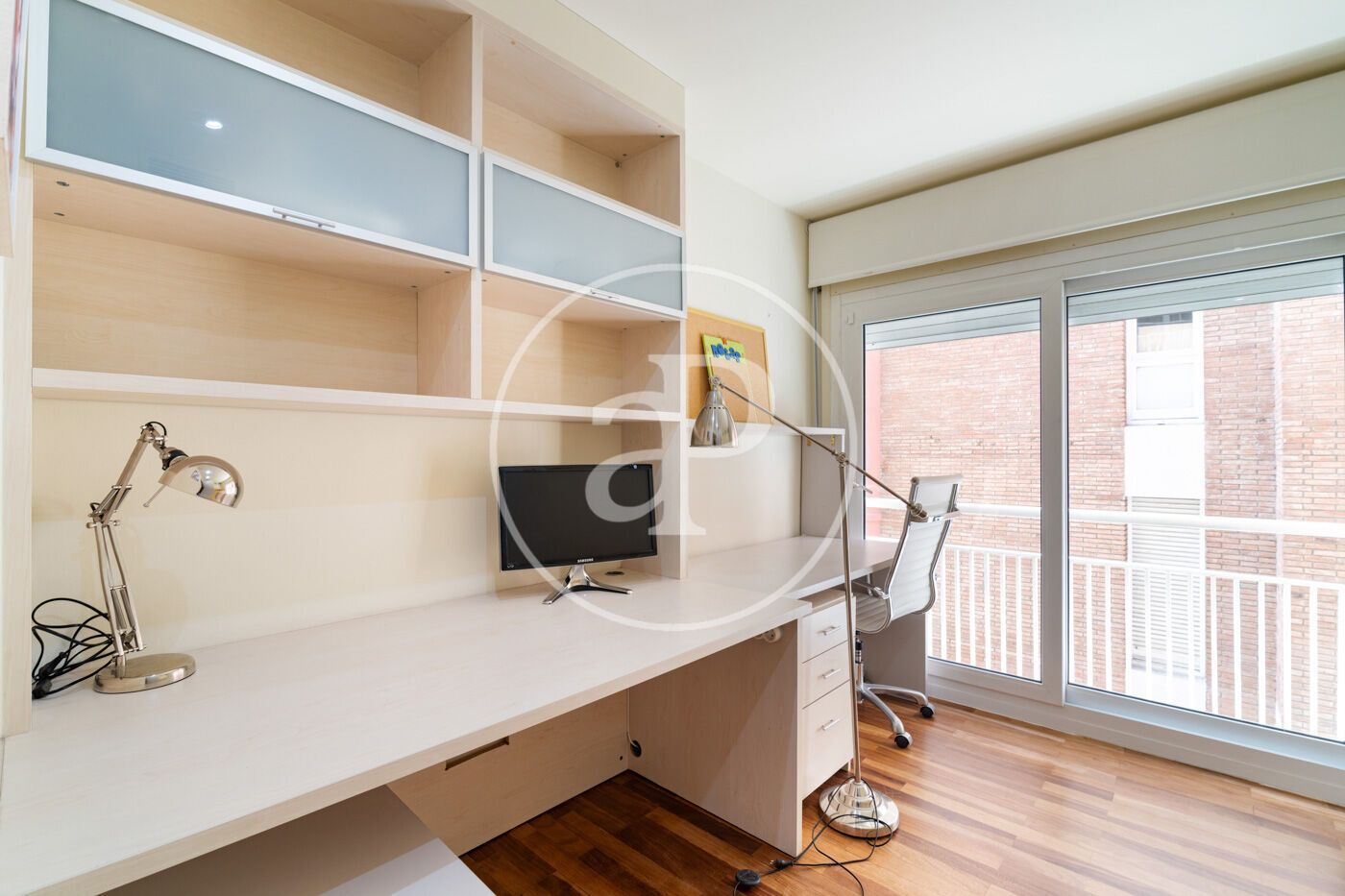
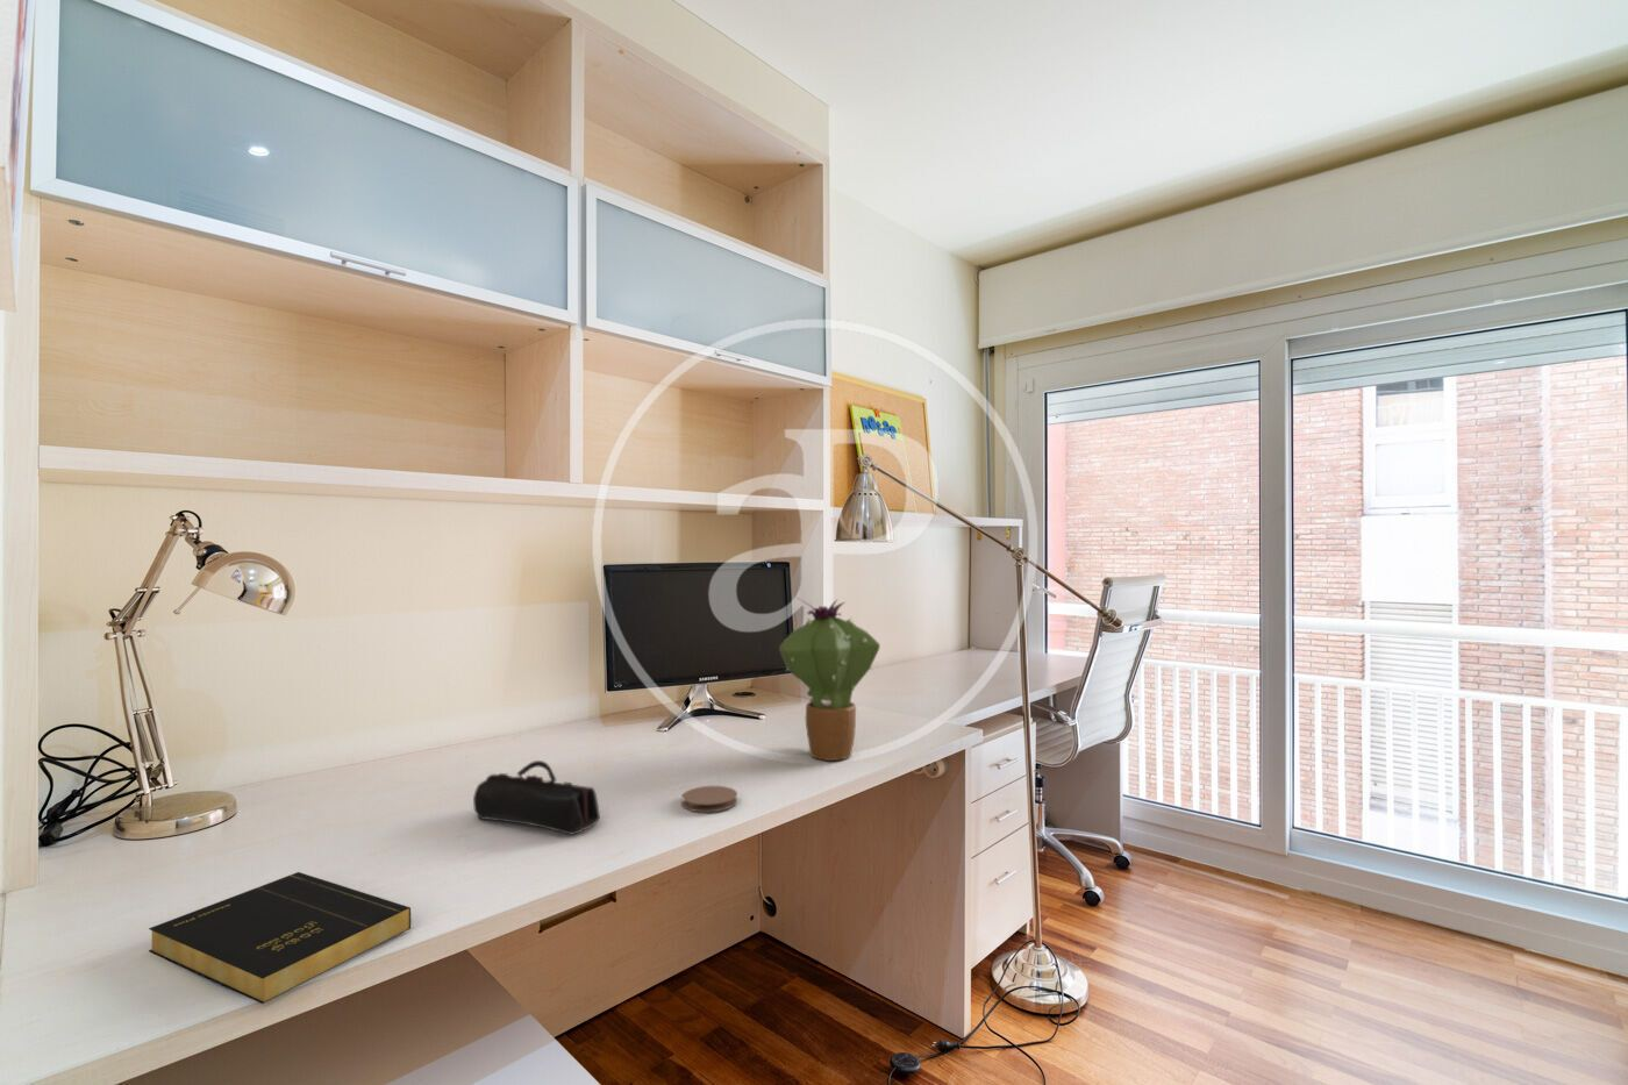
+ book [148,871,412,1005]
+ potted cactus [778,597,881,762]
+ coaster [680,785,738,813]
+ pencil case [472,759,602,836]
